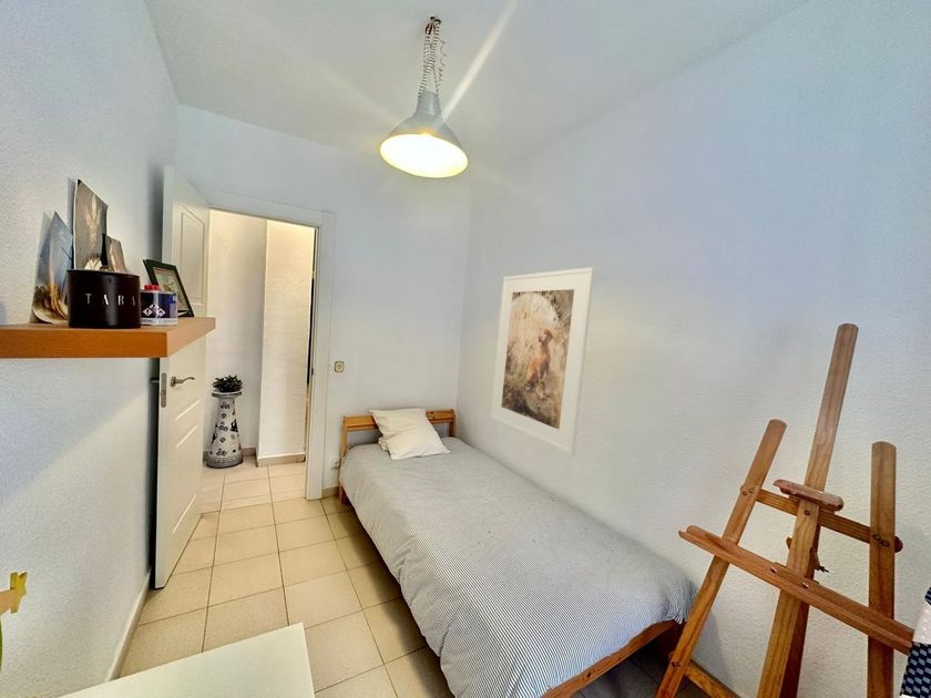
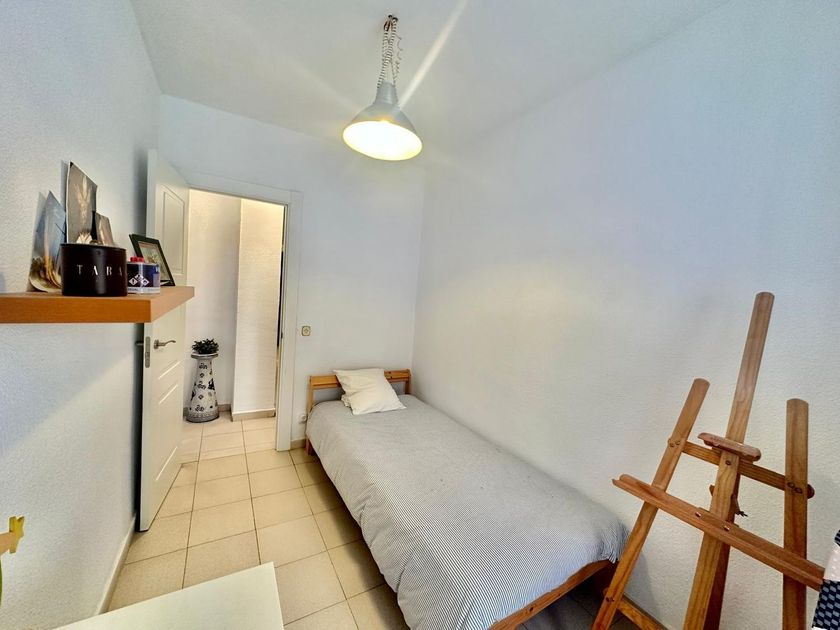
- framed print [489,266,595,456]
